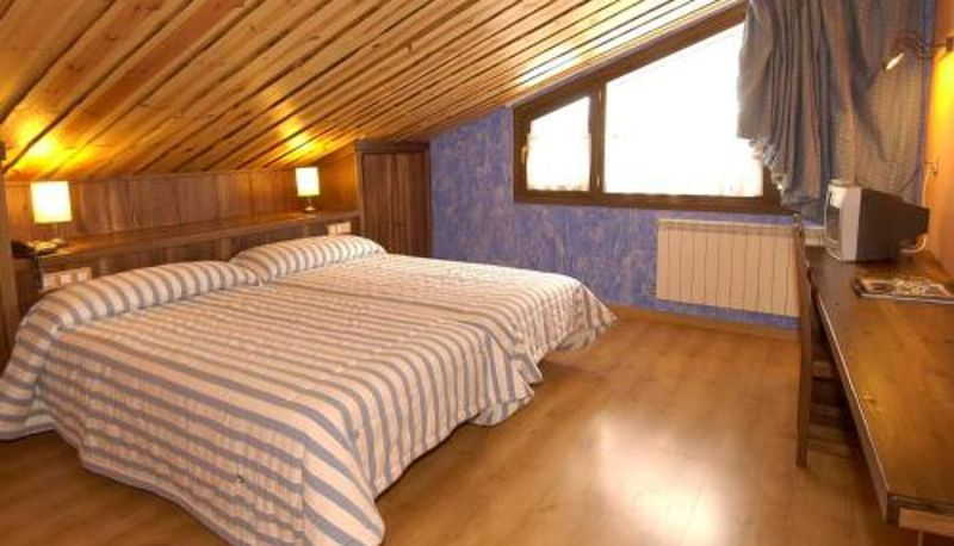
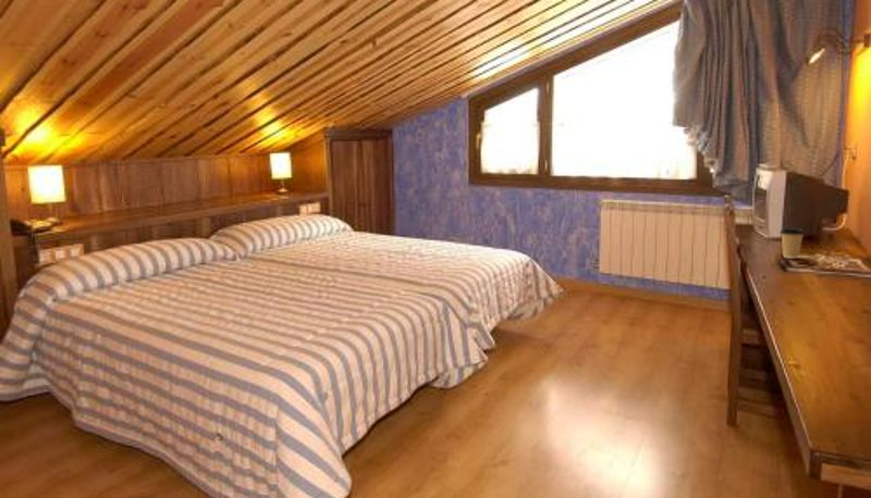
+ coffee cup [778,227,806,260]
